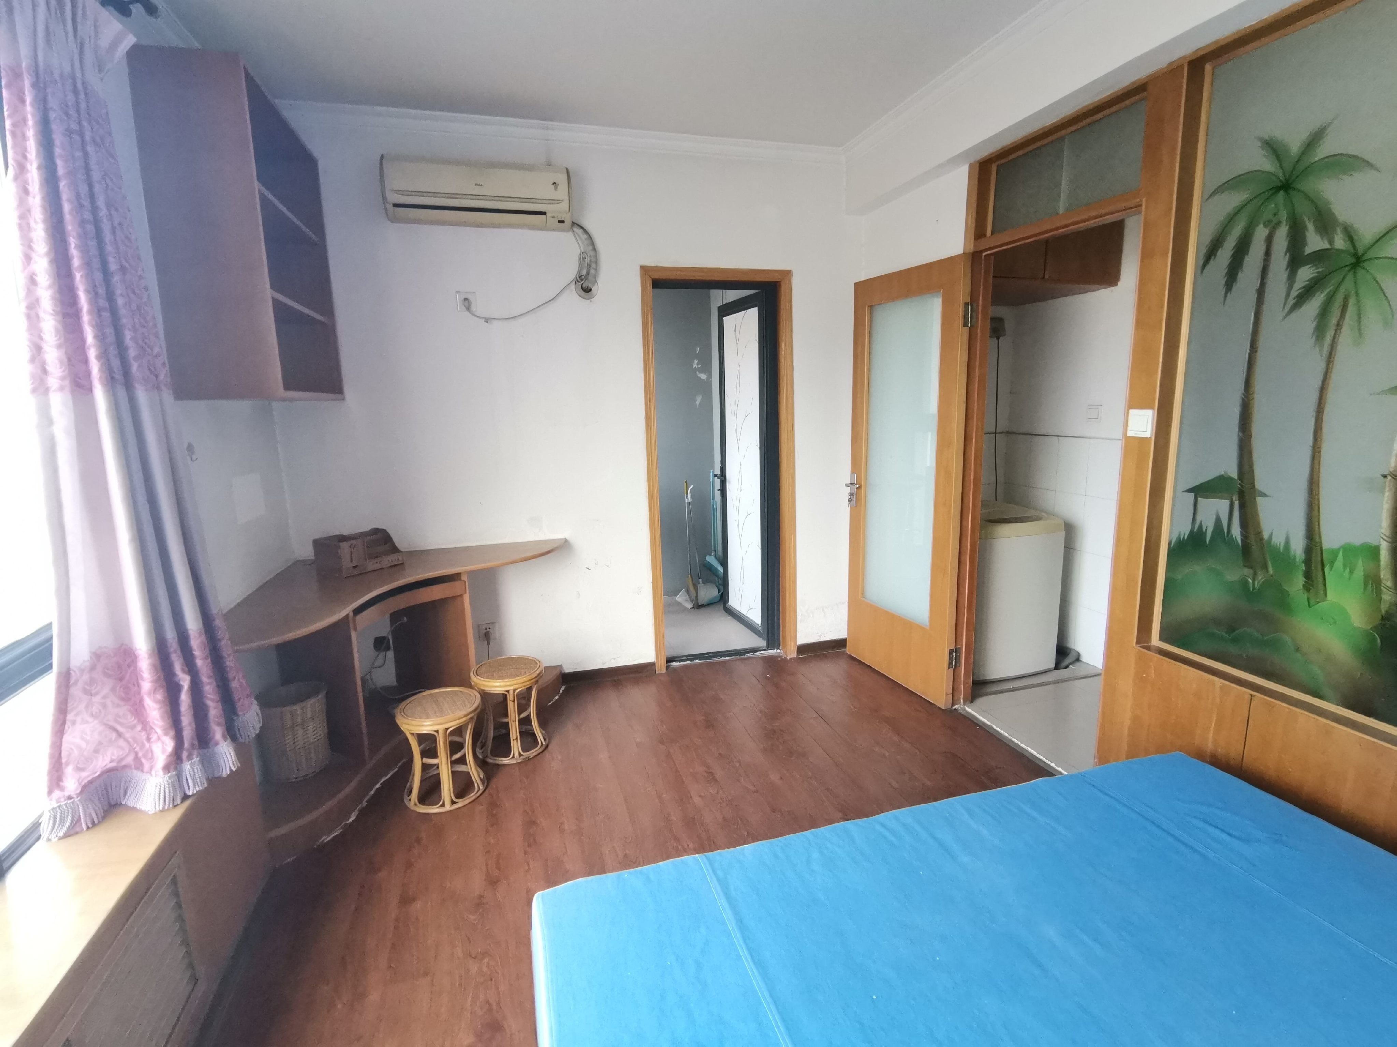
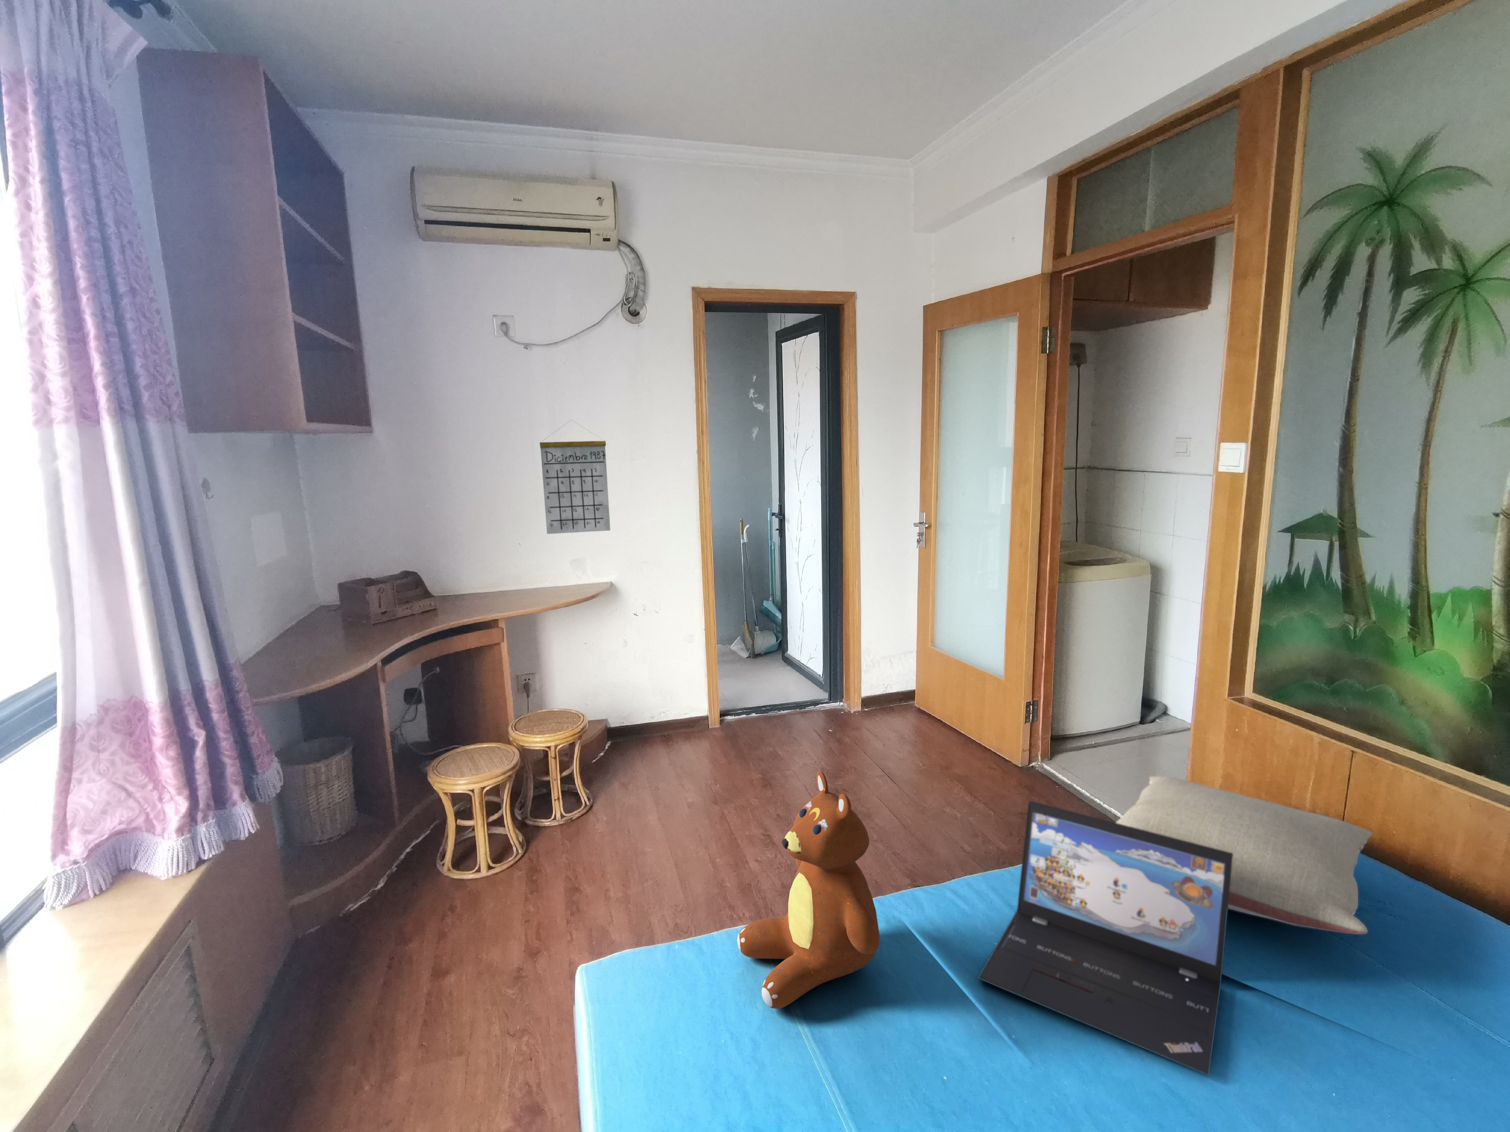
+ laptop [977,800,1233,1076]
+ calendar [540,420,611,534]
+ pillow [1115,775,1373,935]
+ teddy bear [737,771,880,1010]
